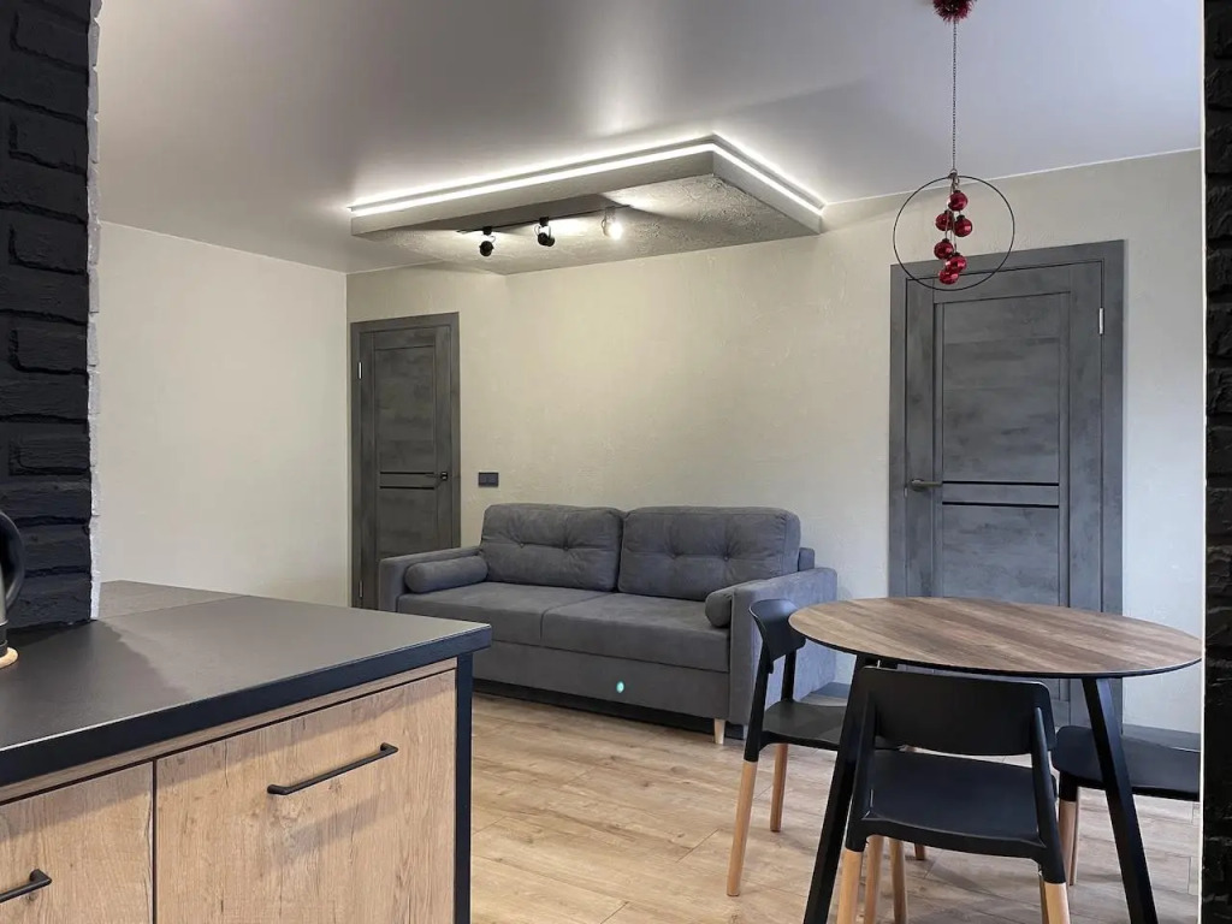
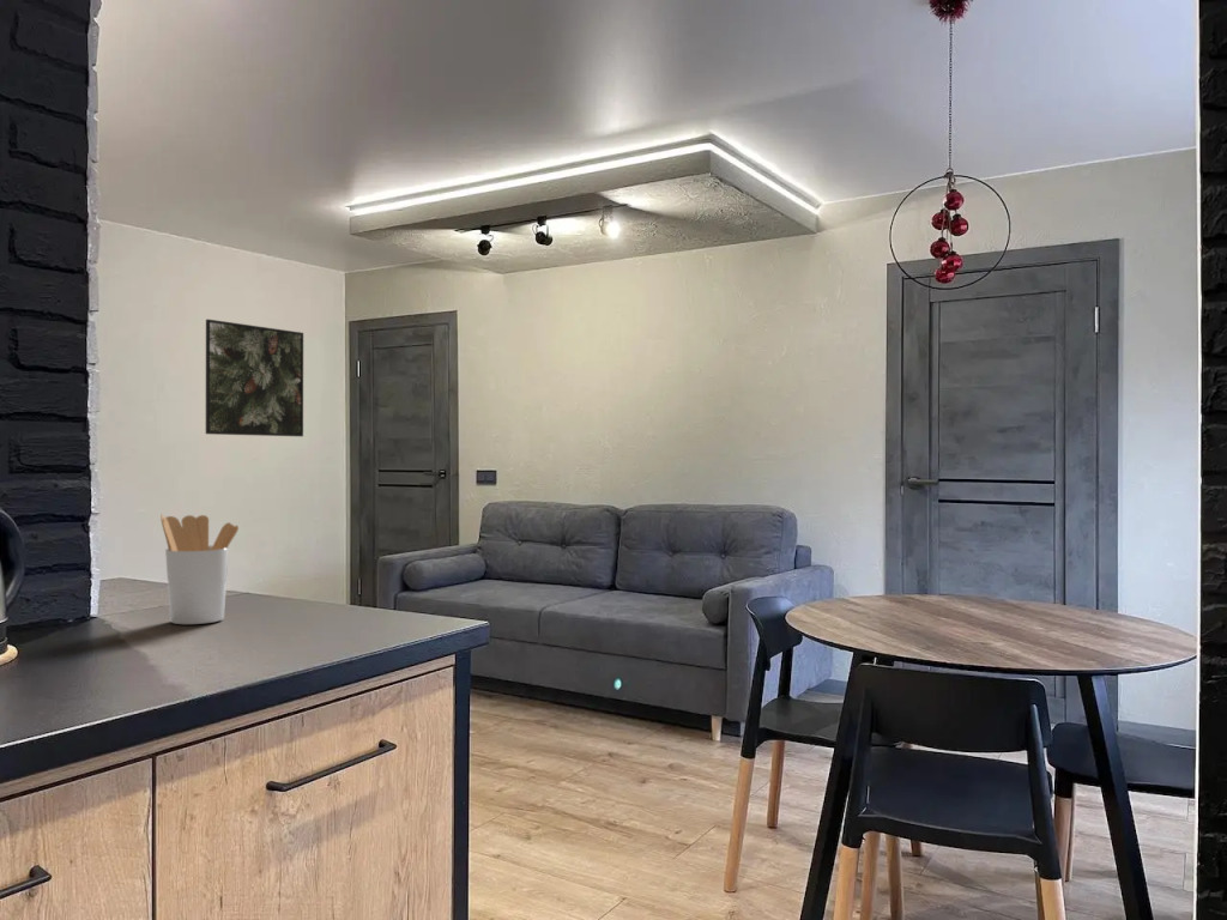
+ utensil holder [159,513,240,625]
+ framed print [205,319,304,437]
